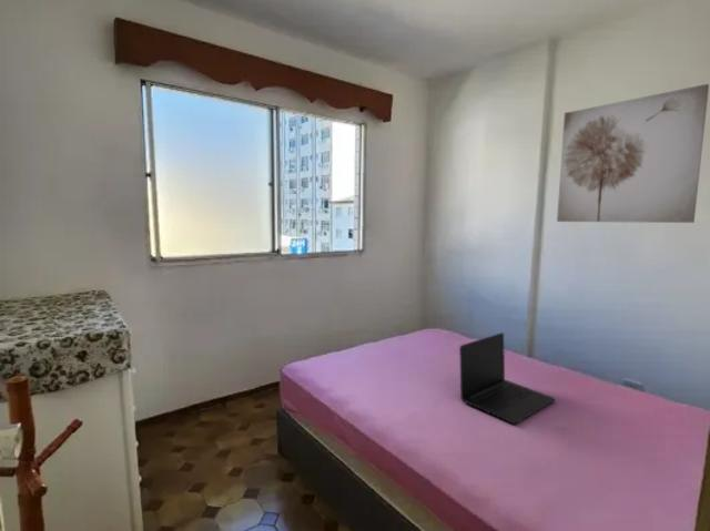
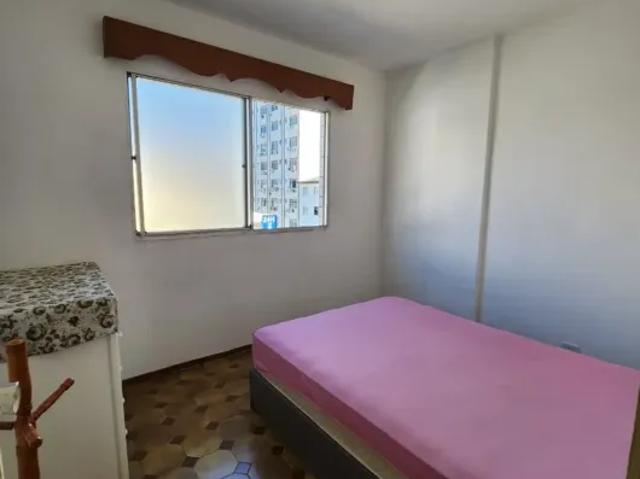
- wall art [556,83,710,224]
- laptop [458,331,556,425]
